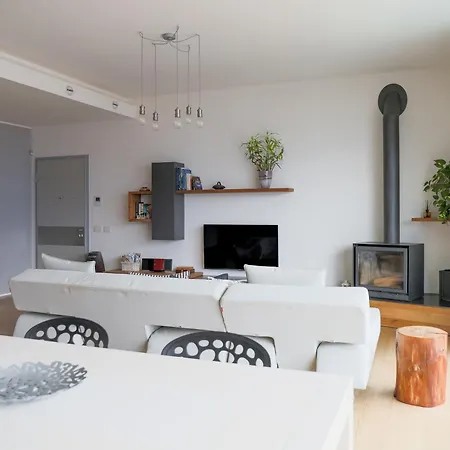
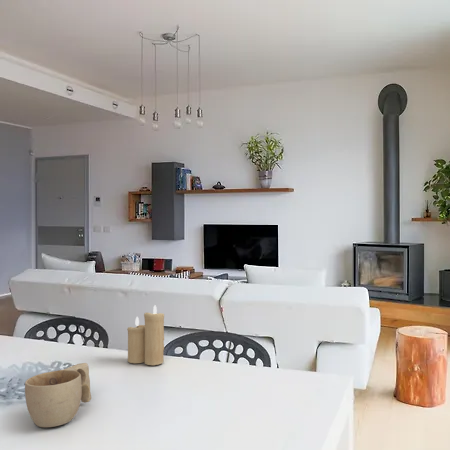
+ candle [126,304,165,366]
+ cup [24,362,92,428]
